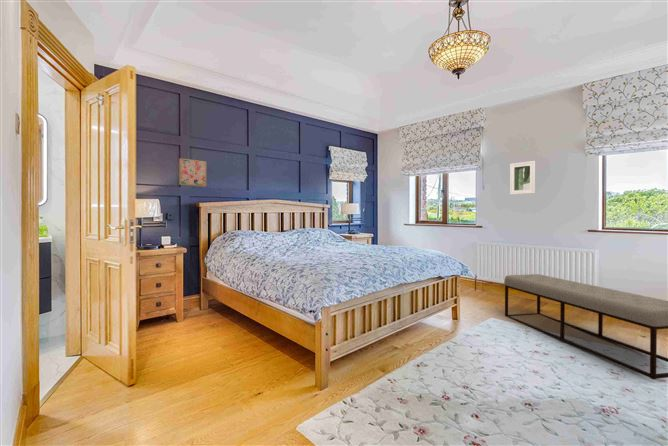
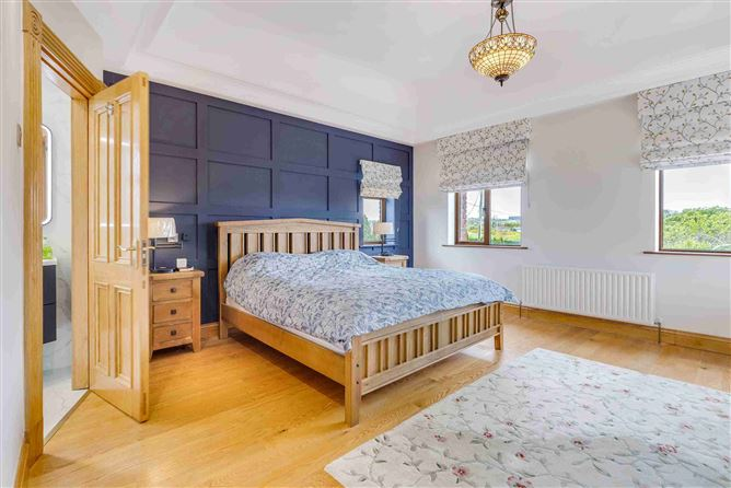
- bench [503,273,668,381]
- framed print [509,160,536,196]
- wall art [178,157,207,187]
